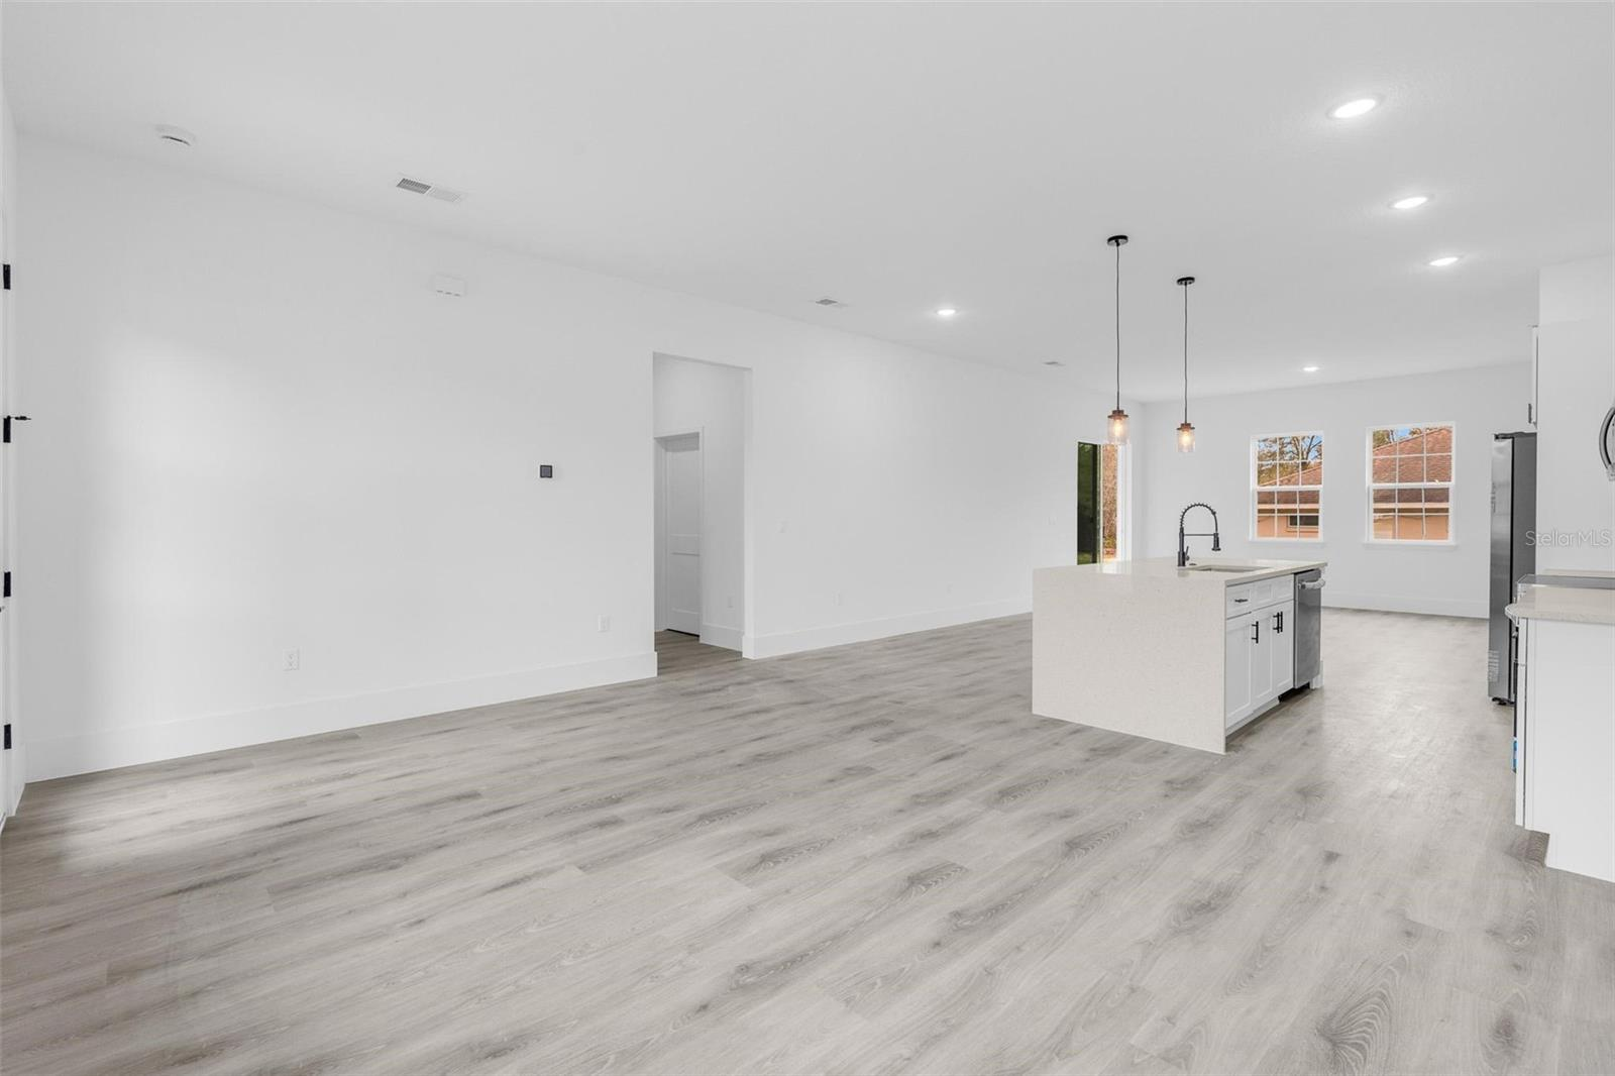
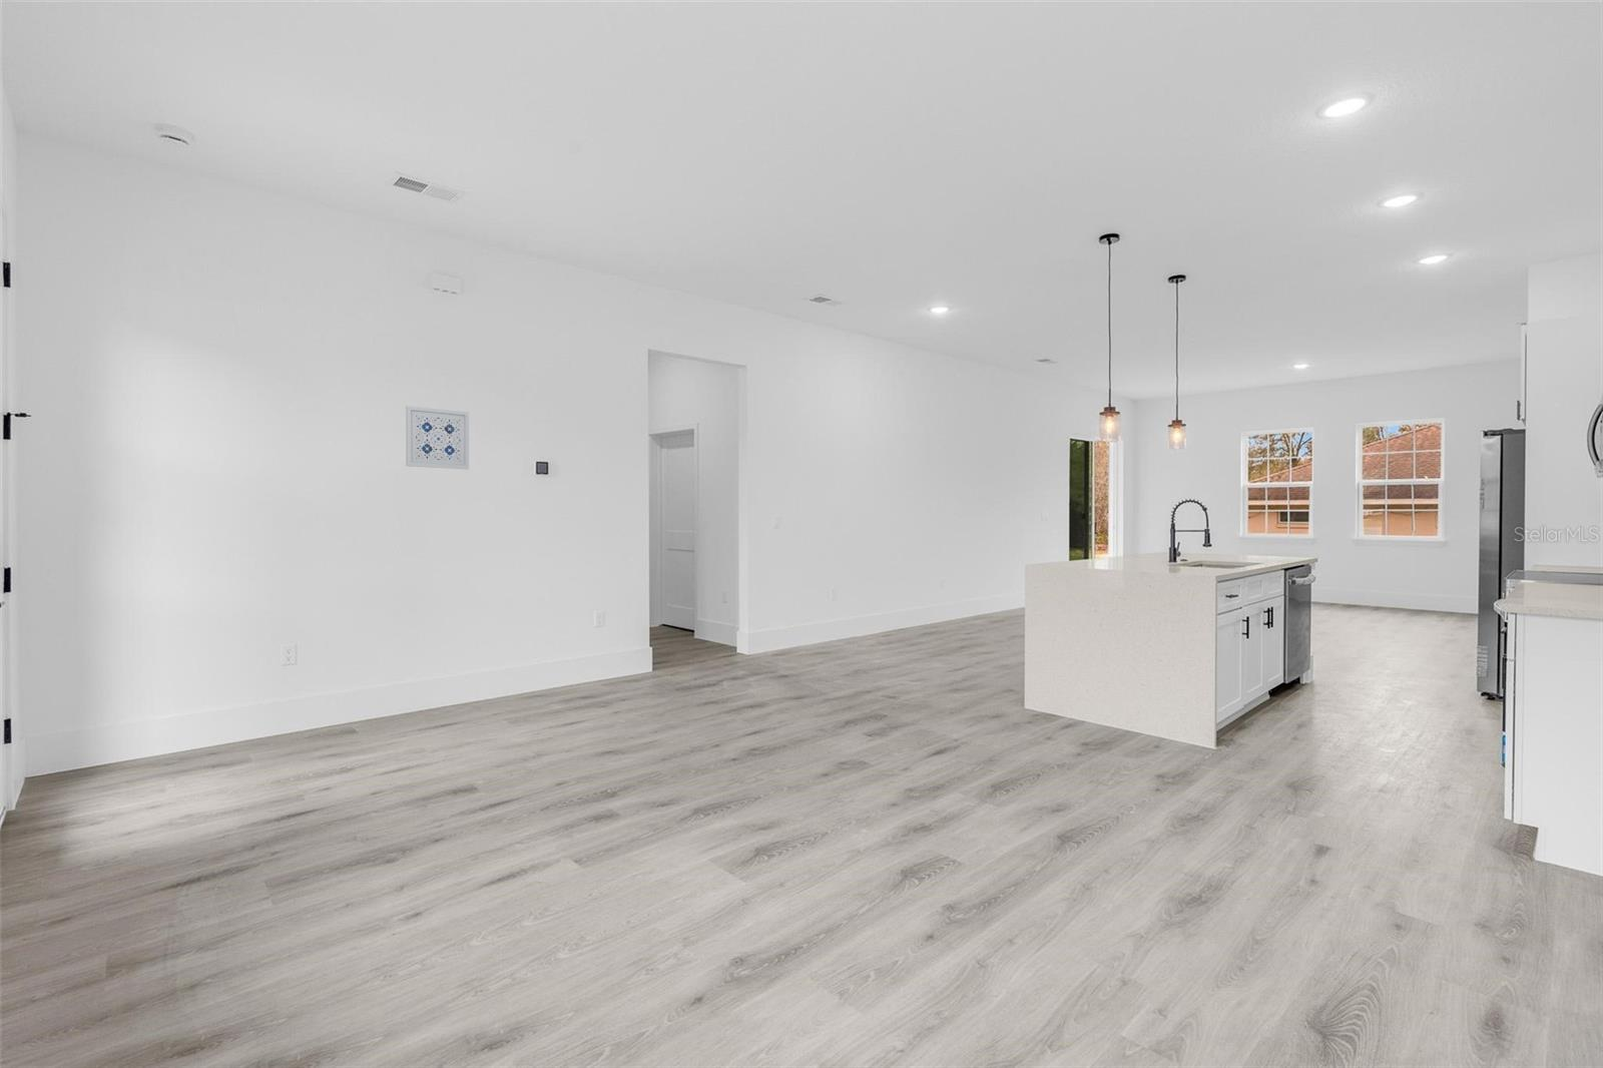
+ wall art [405,405,470,470]
